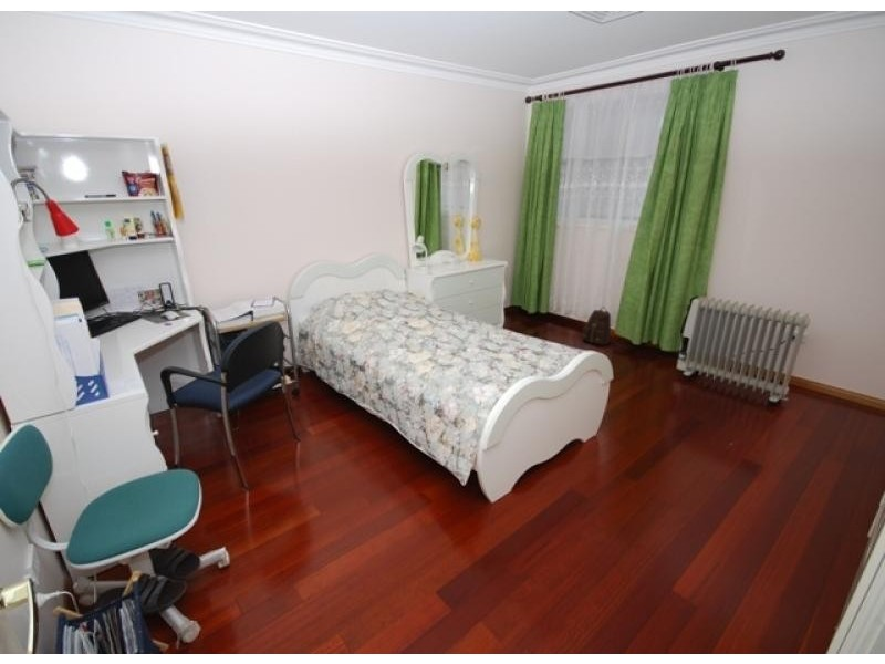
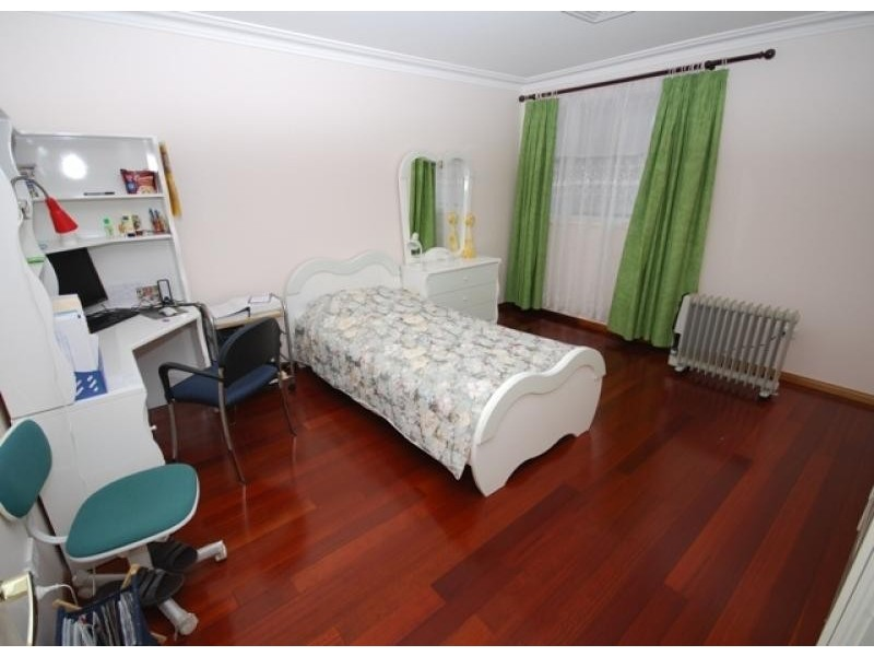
- backpack [581,307,616,345]
